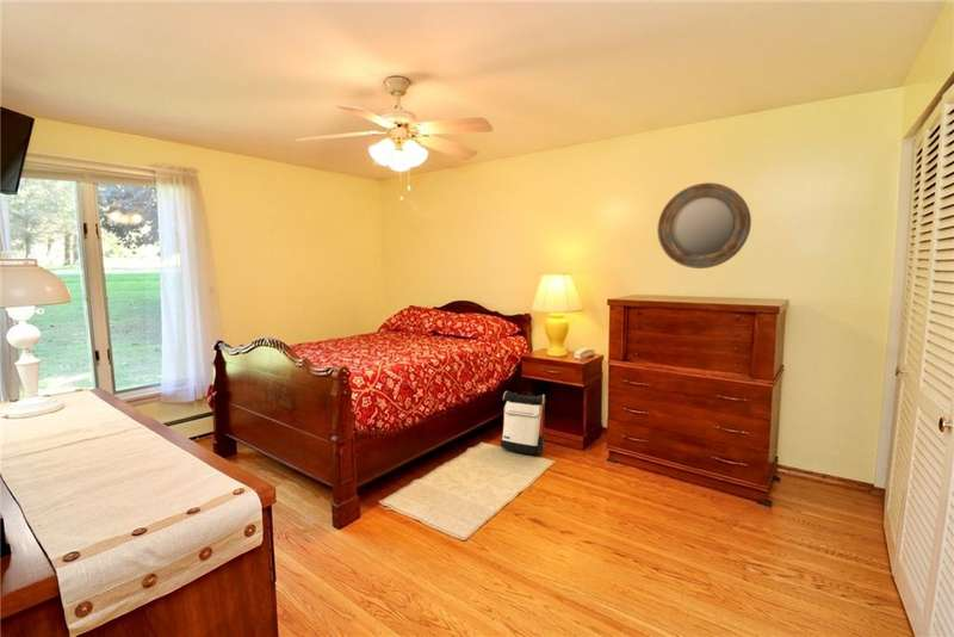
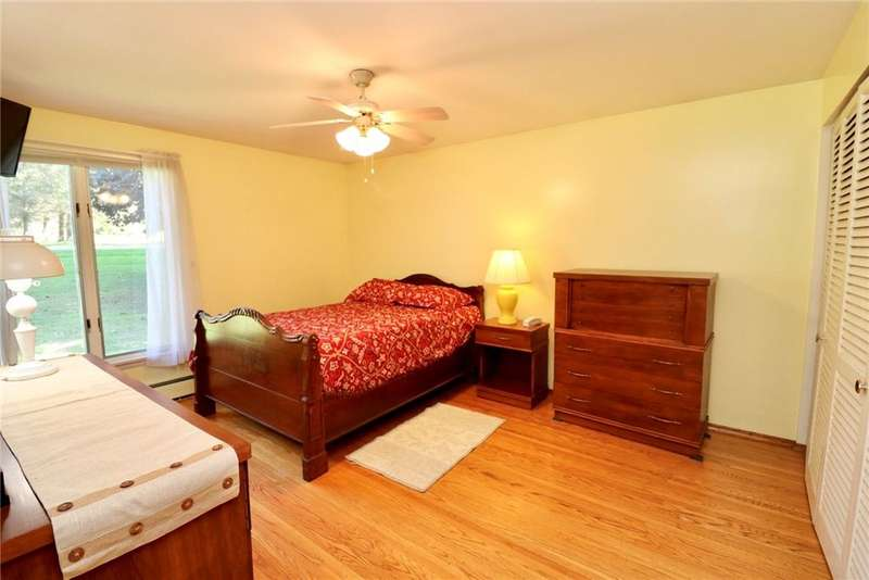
- home mirror [656,181,752,270]
- backpack [500,390,546,456]
